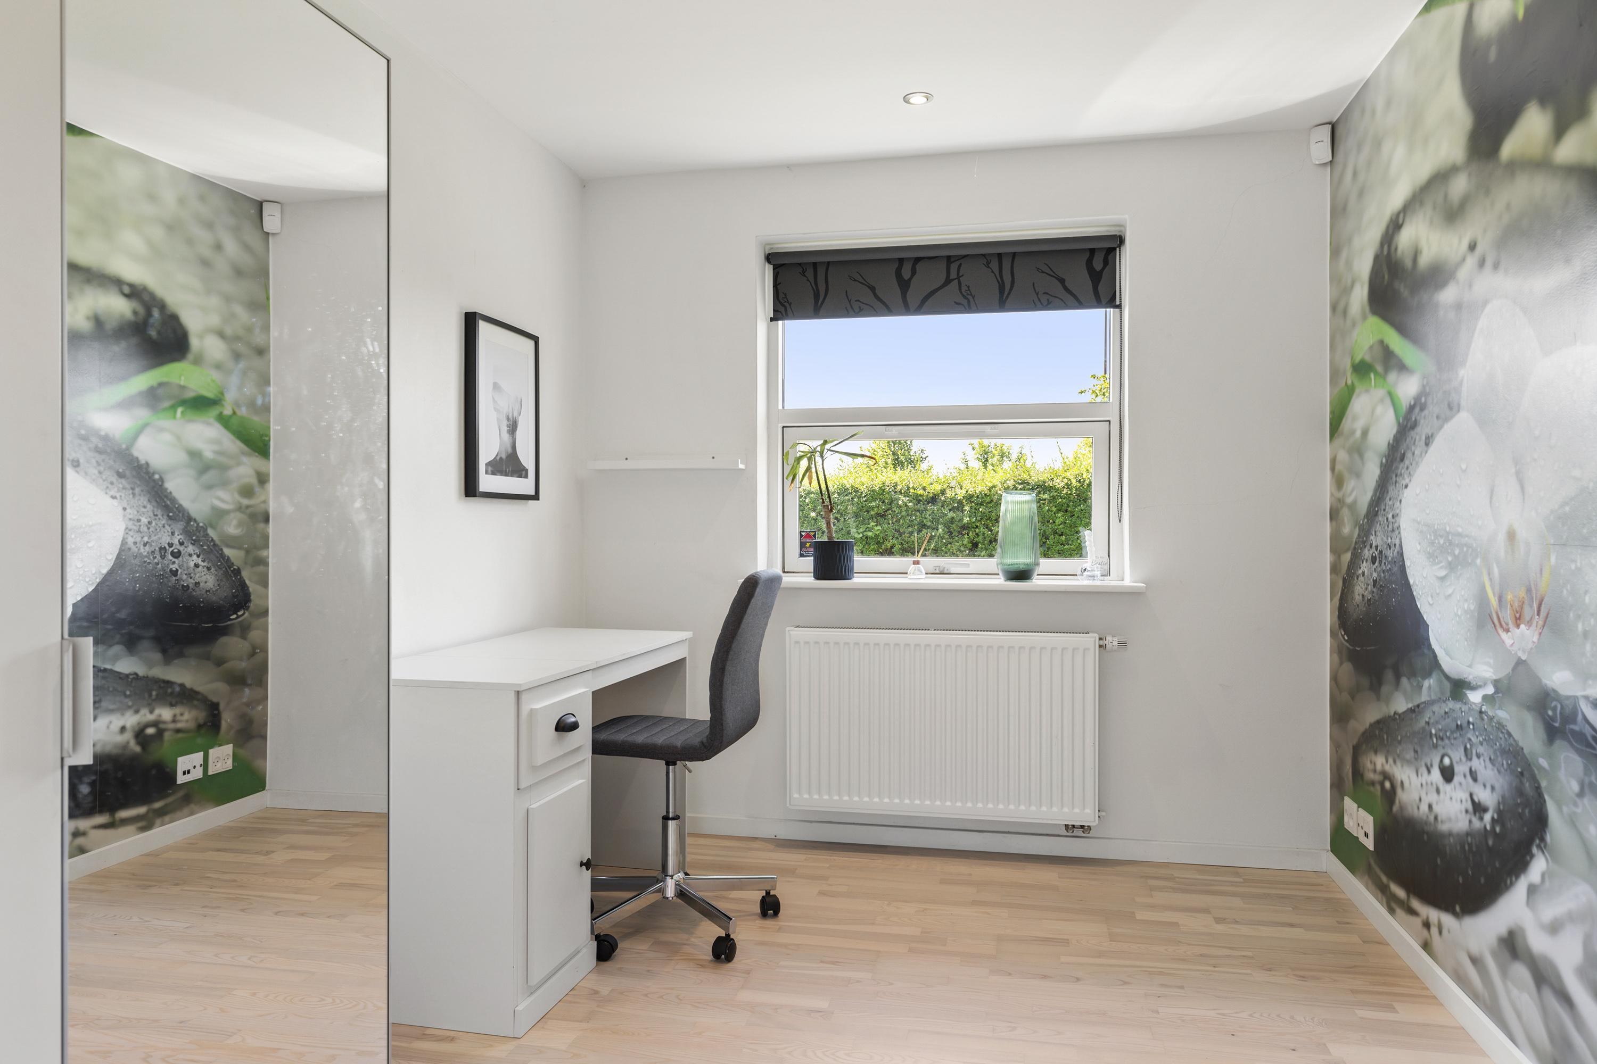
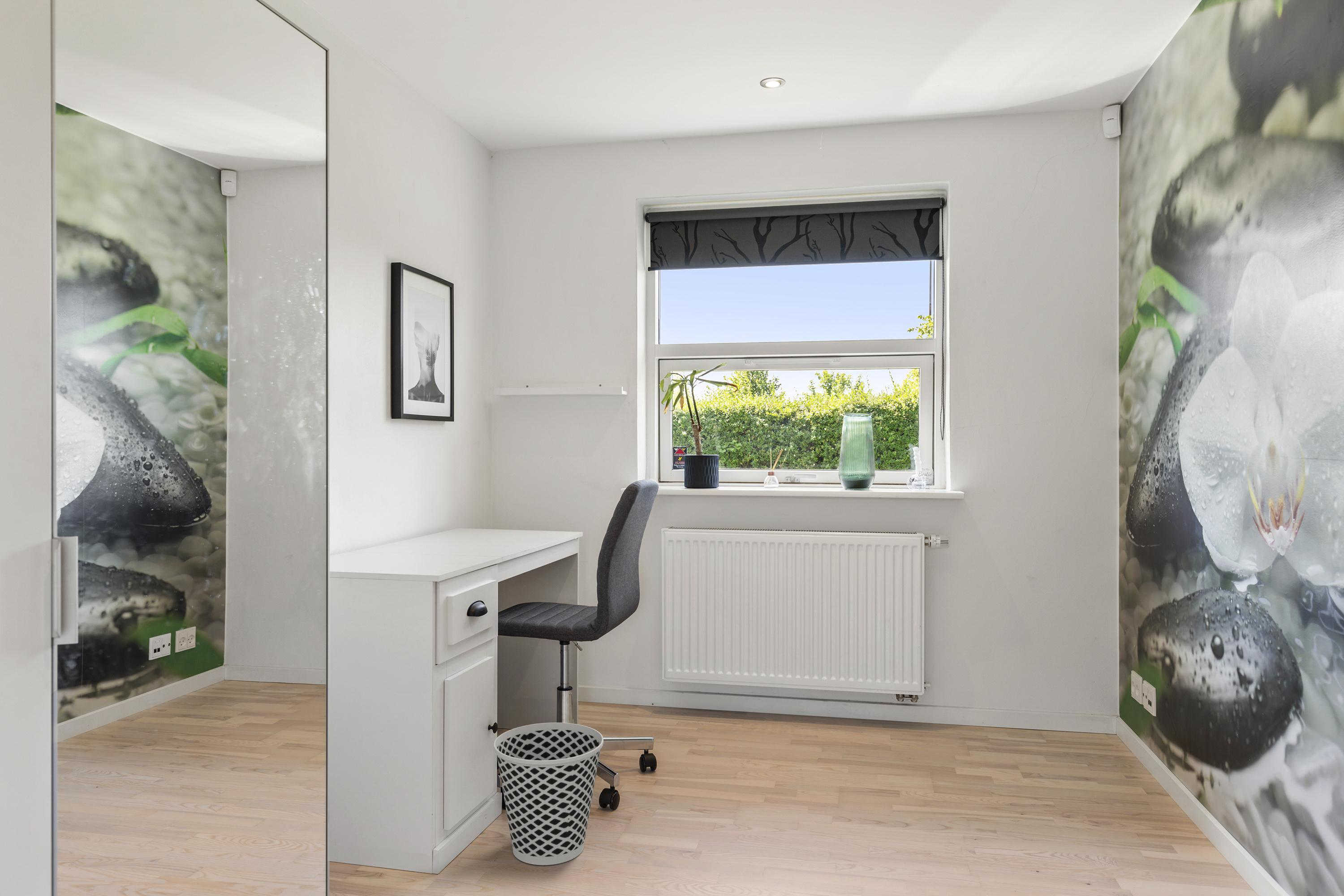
+ wastebasket [493,722,604,866]
